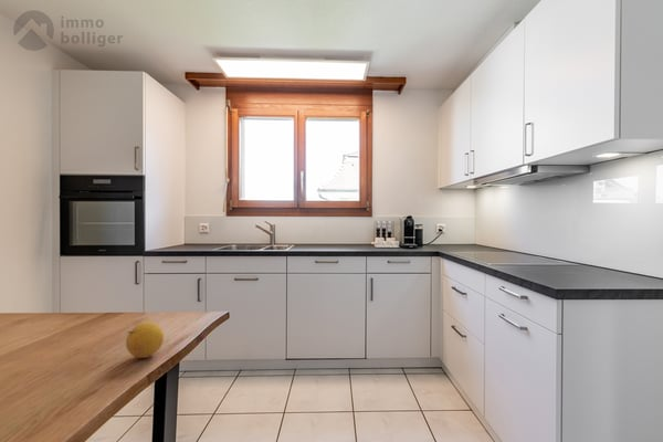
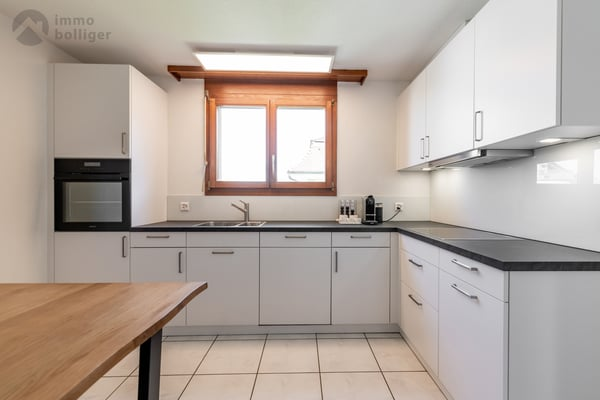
- fruit [125,320,165,359]
